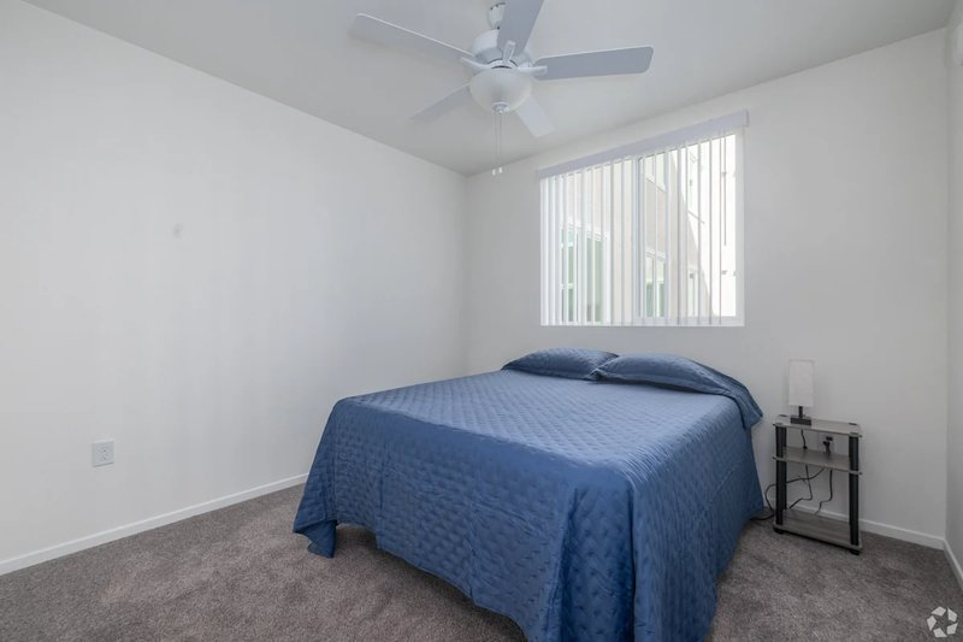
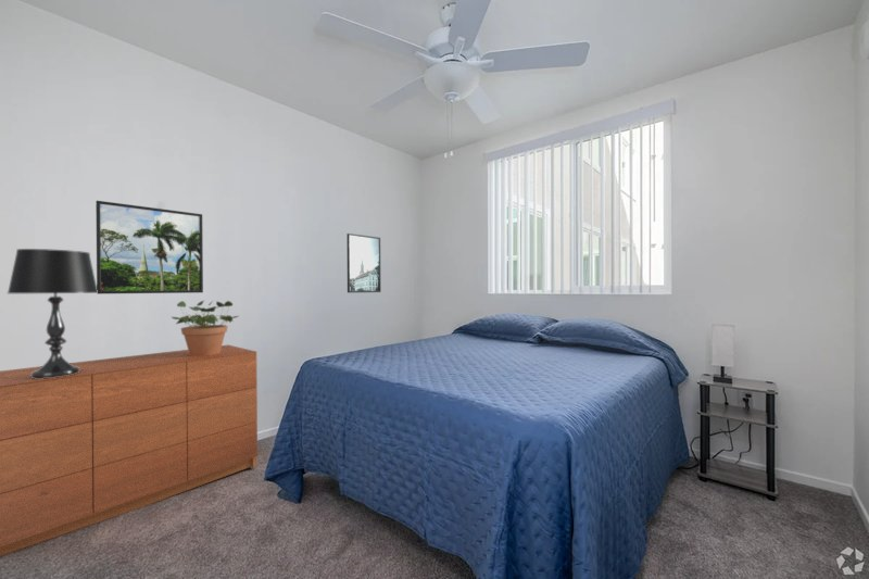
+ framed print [95,200,204,295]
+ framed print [345,232,382,293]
+ potted plant [171,300,239,356]
+ table lamp [7,248,98,379]
+ dresser [0,344,259,557]
